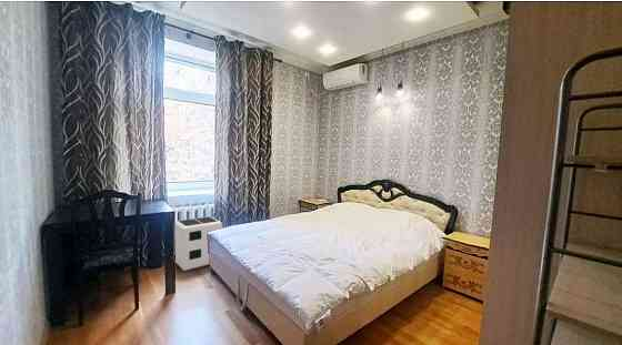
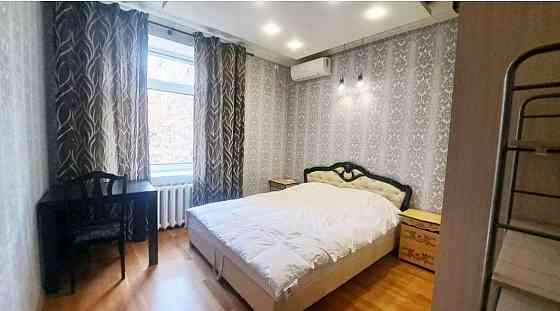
- air purifier [174,215,223,272]
